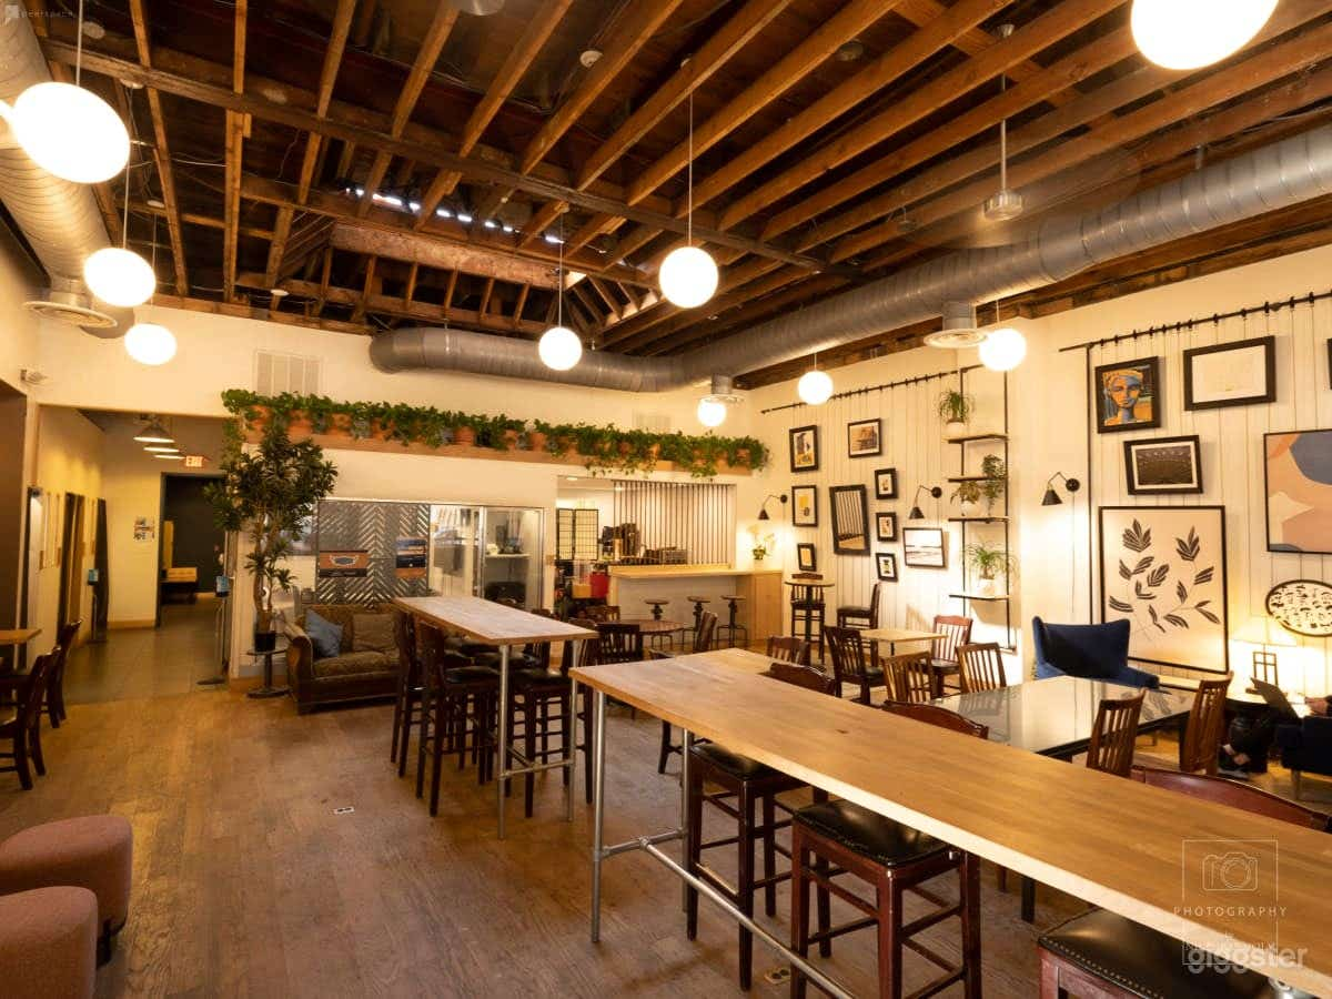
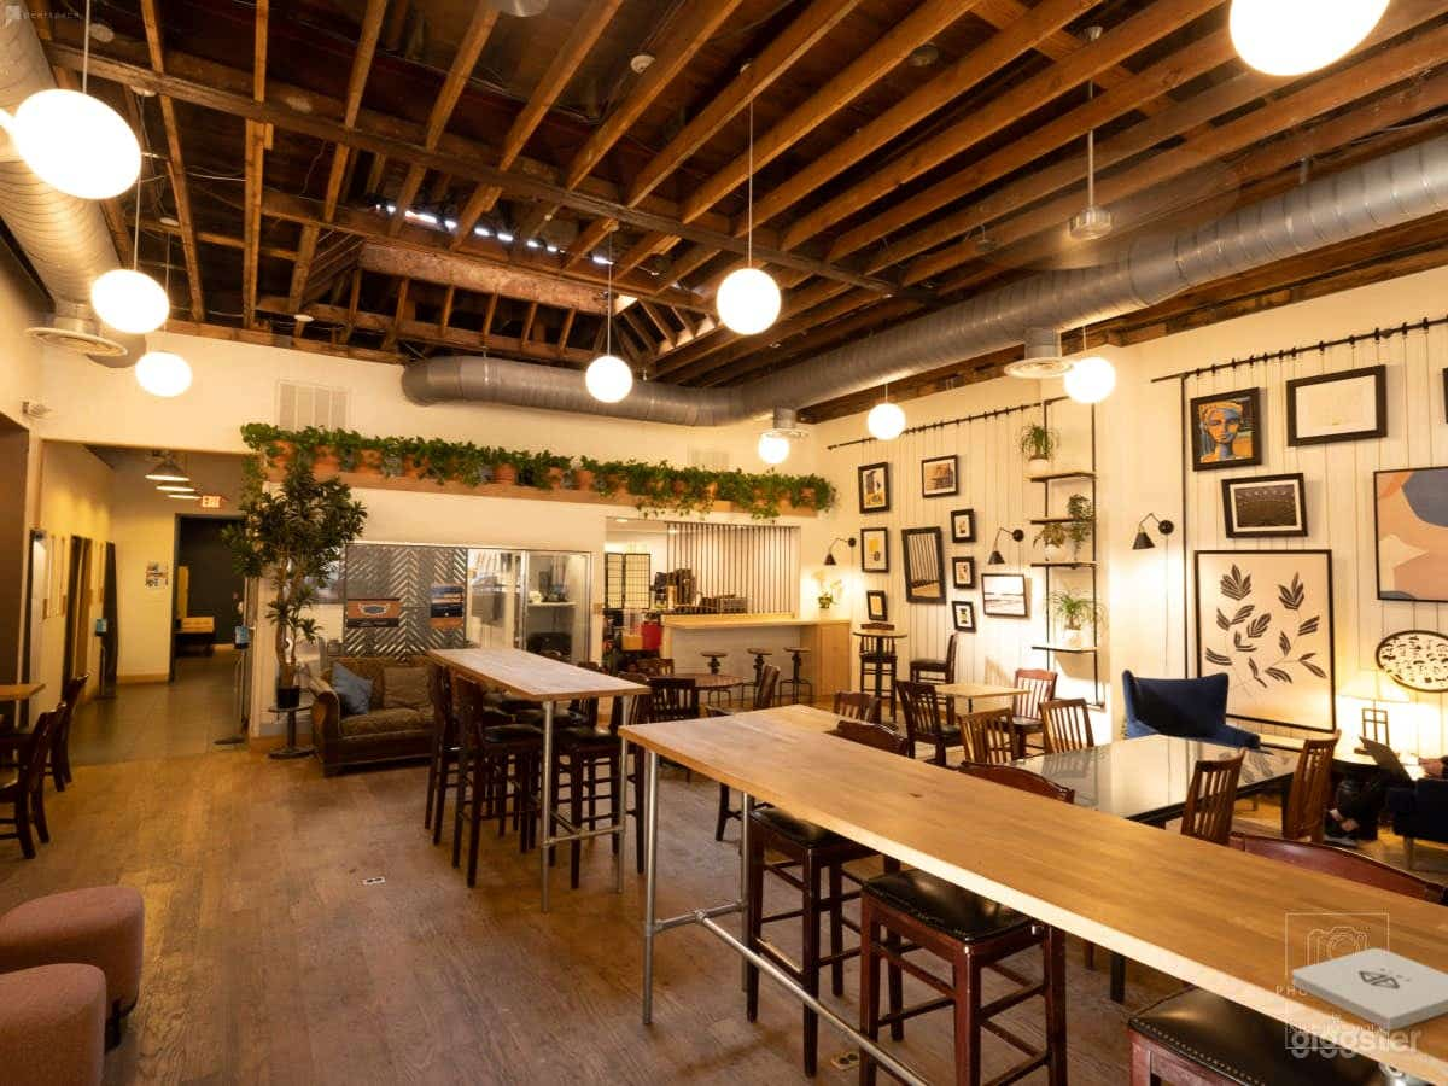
+ notepad [1291,947,1448,1032]
